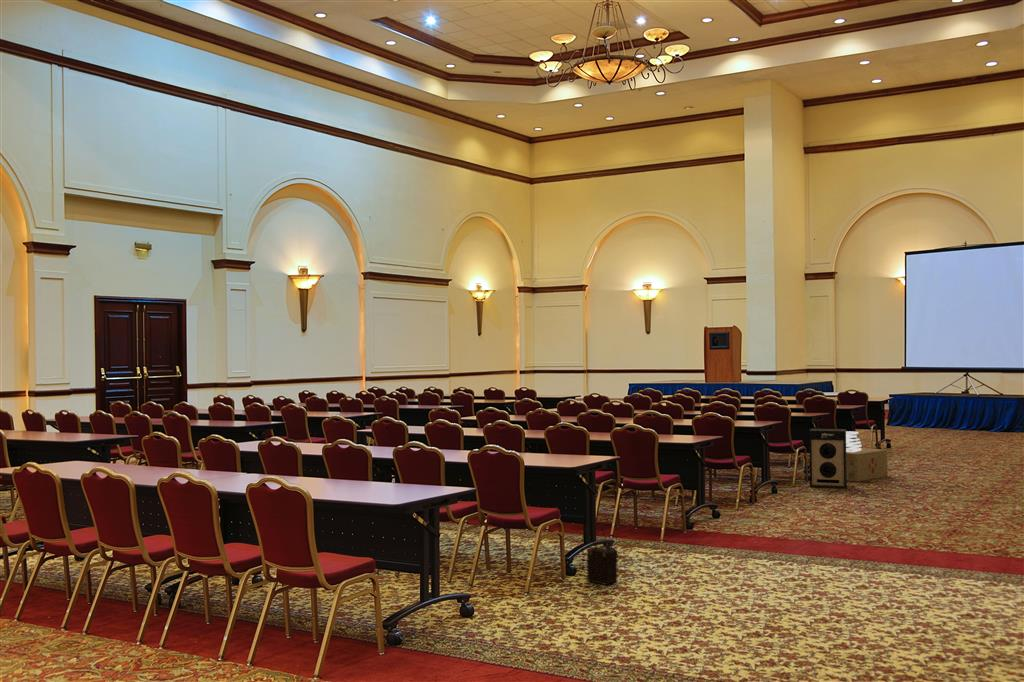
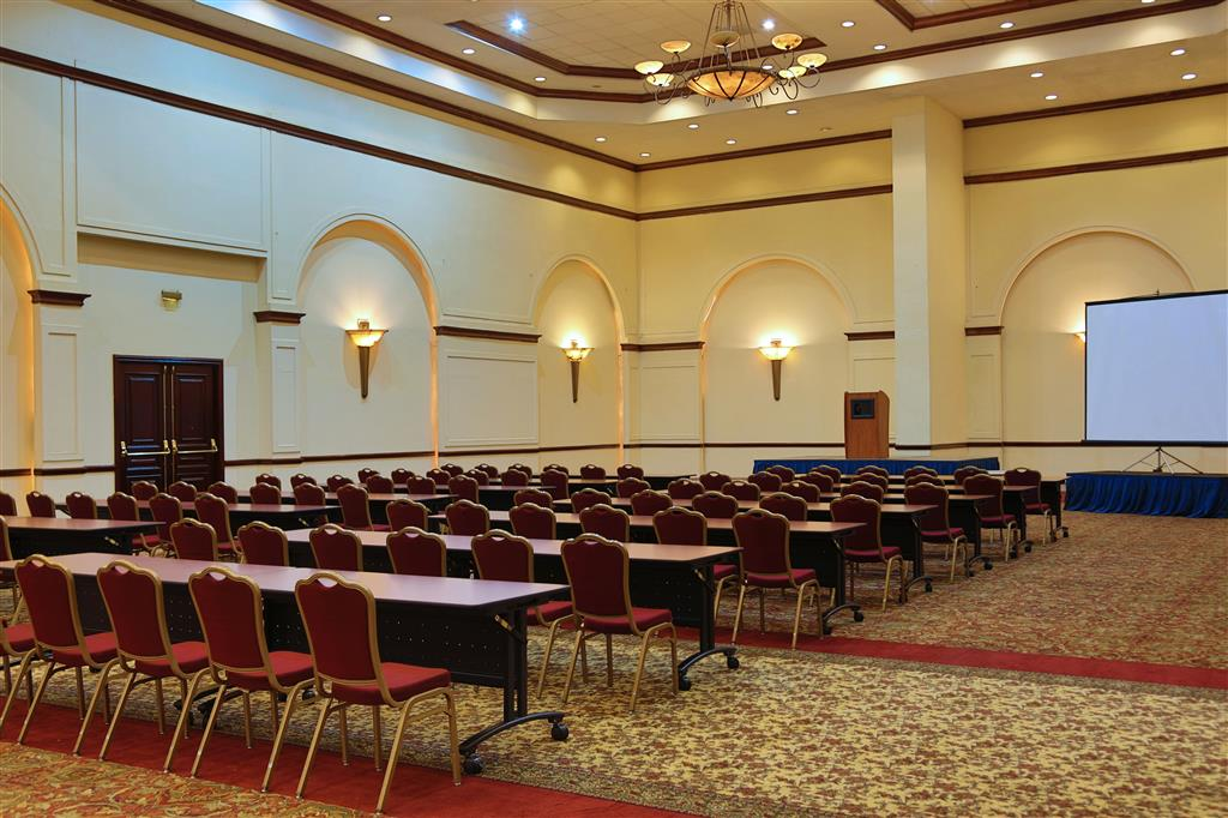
- speaker [808,428,848,489]
- cardboard box [846,447,889,482]
- ceiling light fixture [846,430,863,452]
- satchel [581,525,619,586]
